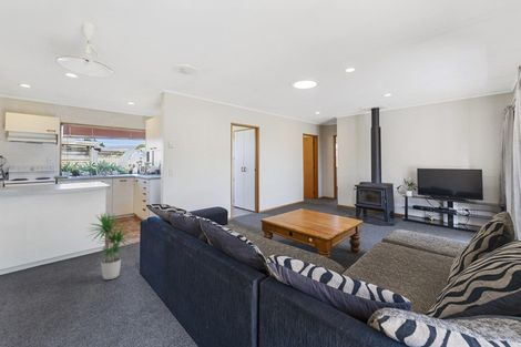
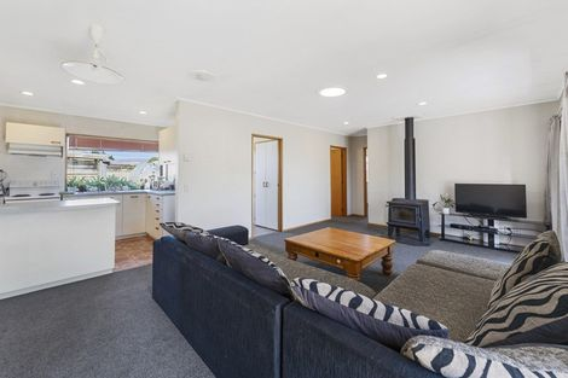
- potted plant [85,211,134,280]
